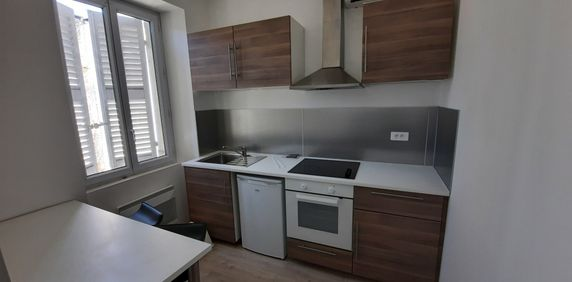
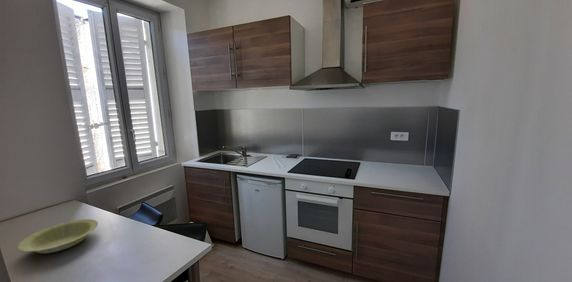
+ bowl [17,218,99,254]
